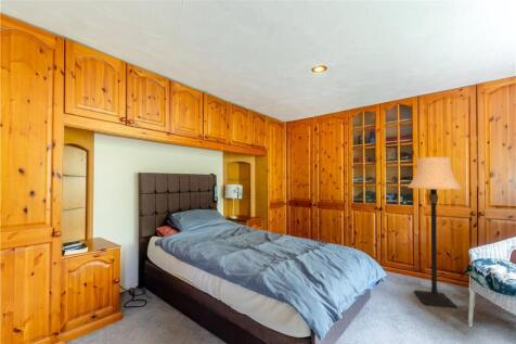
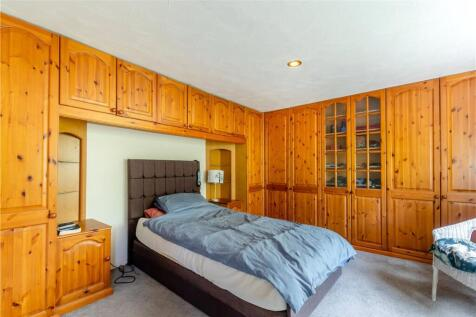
- lamp [407,156,464,309]
